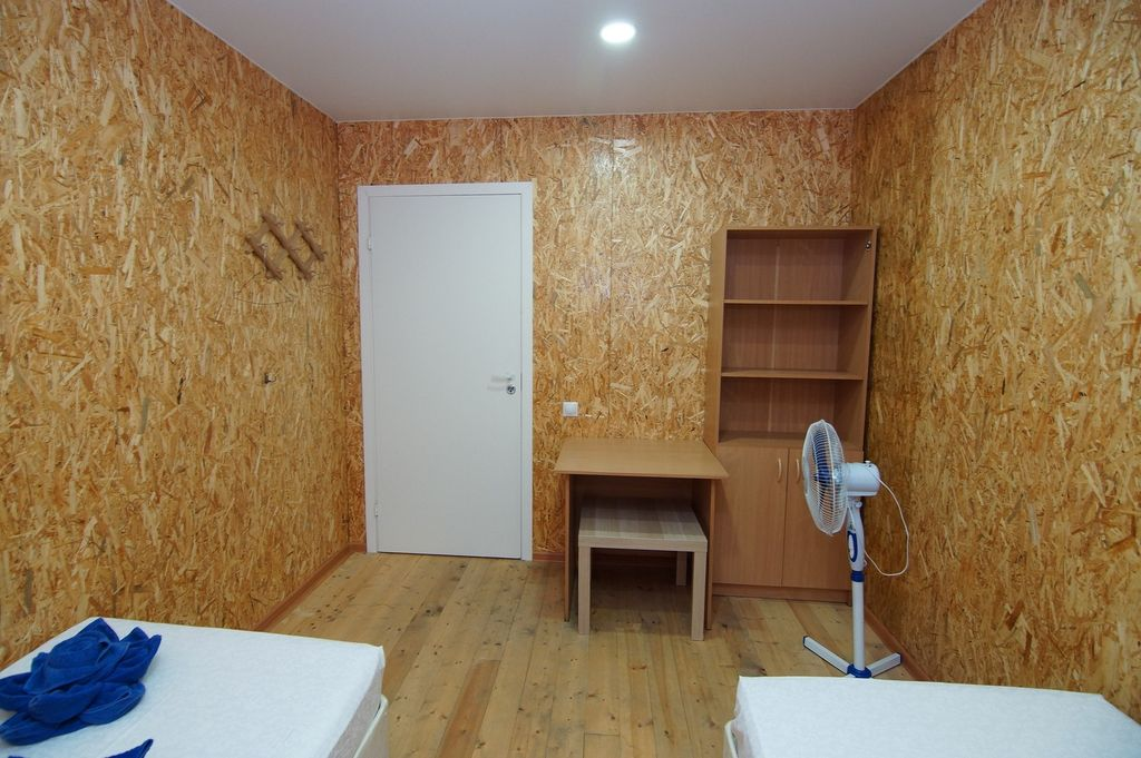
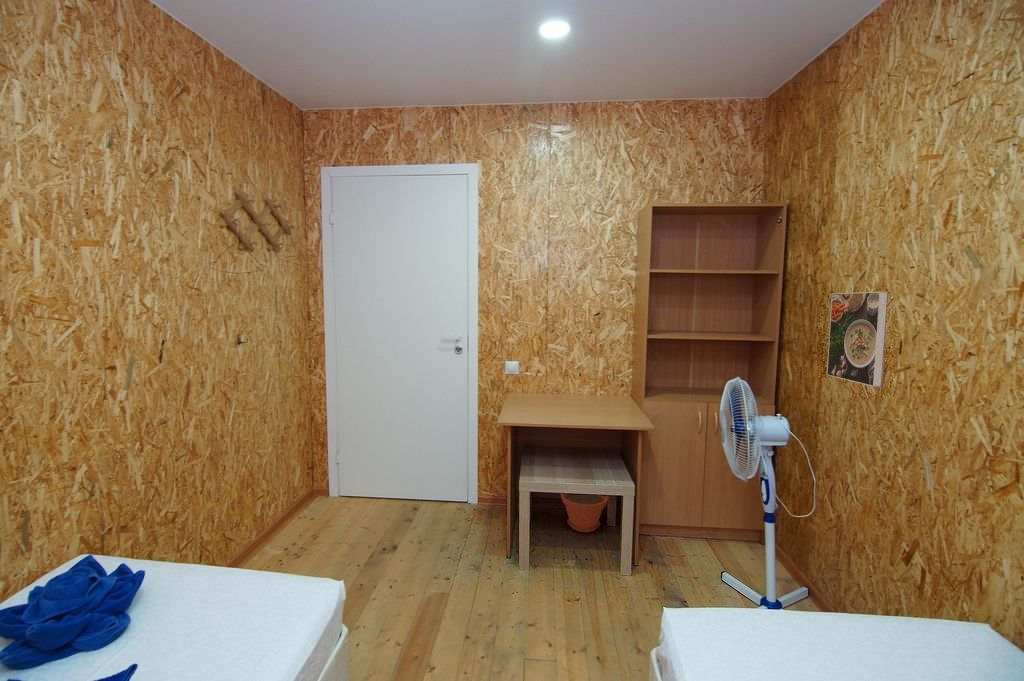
+ plant pot [560,493,609,533]
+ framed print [826,291,889,388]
